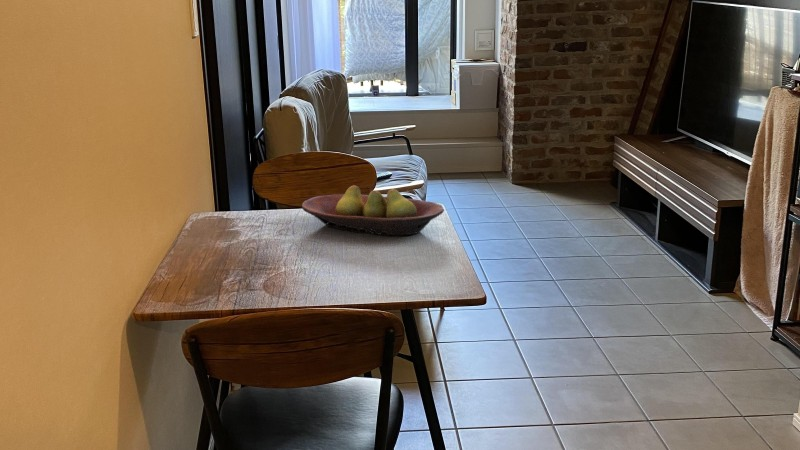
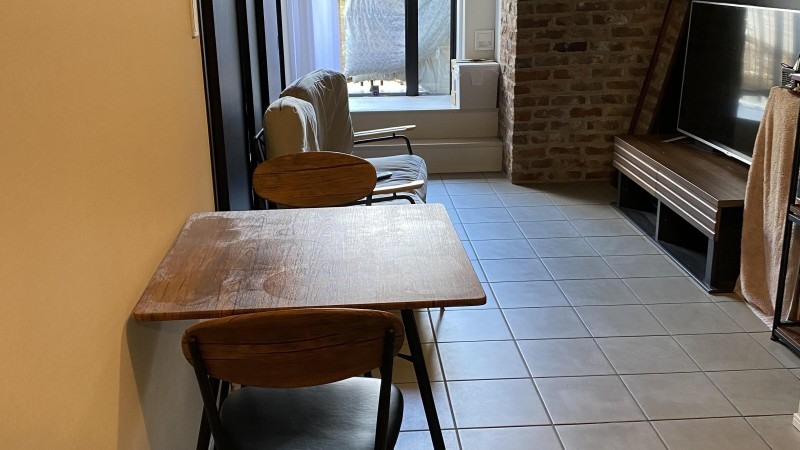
- fruit bowl [301,184,445,236]
